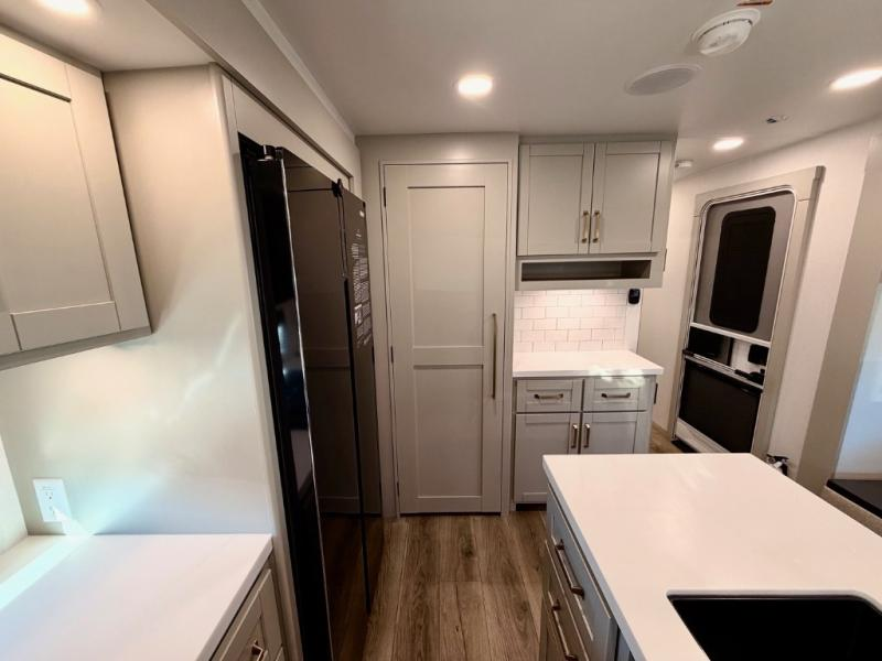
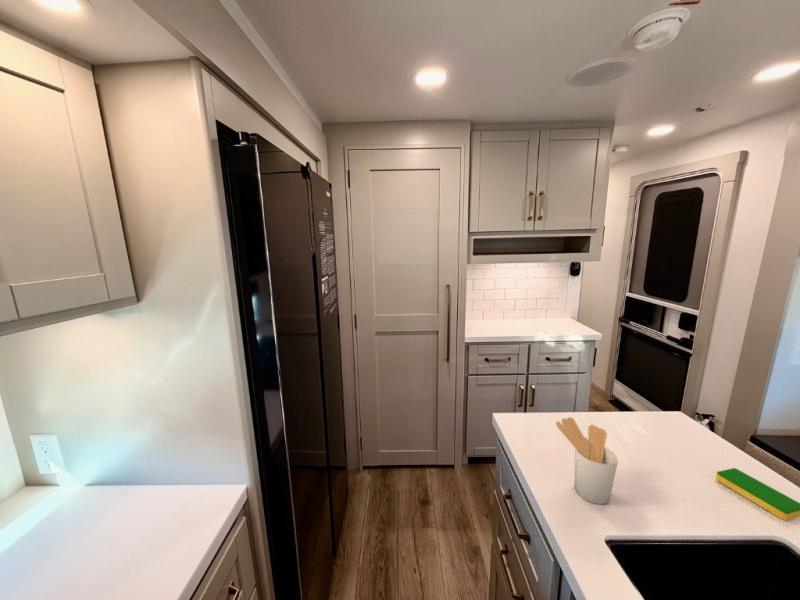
+ utensil holder [555,416,619,505]
+ dish sponge [715,467,800,521]
